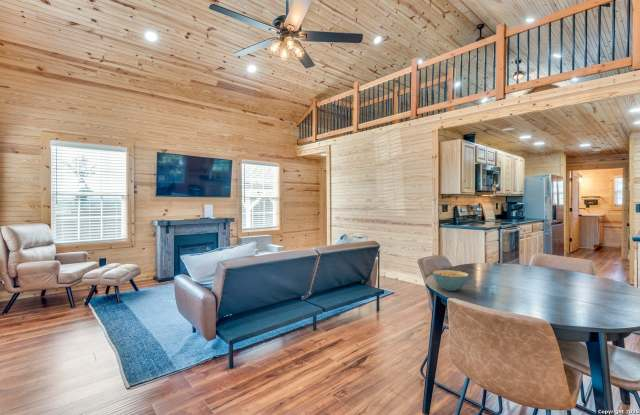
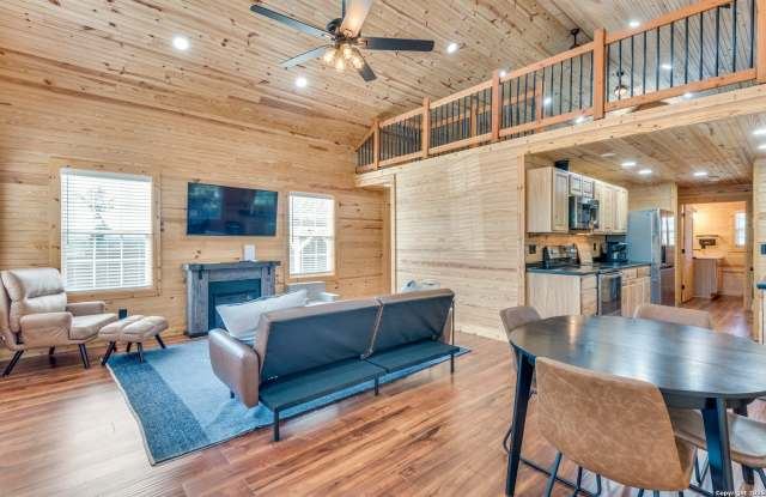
- cereal bowl [432,269,470,292]
